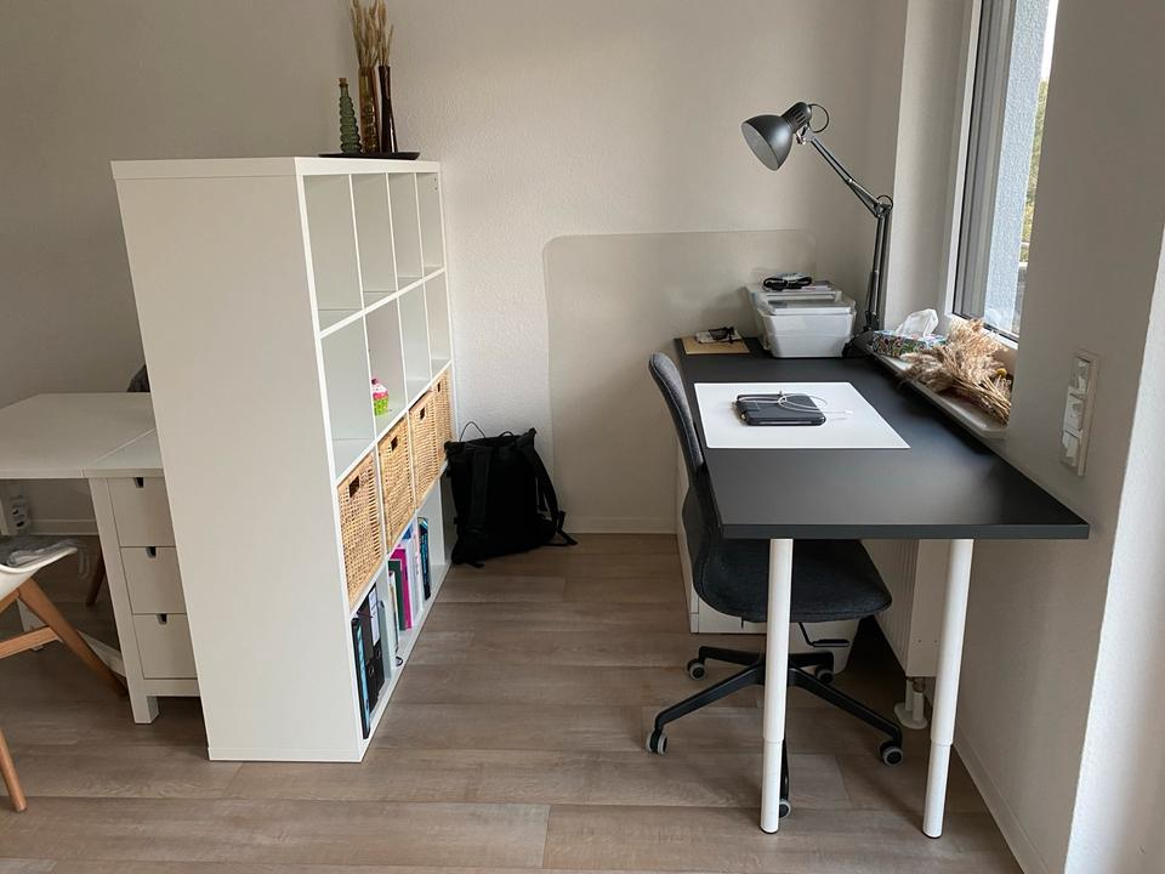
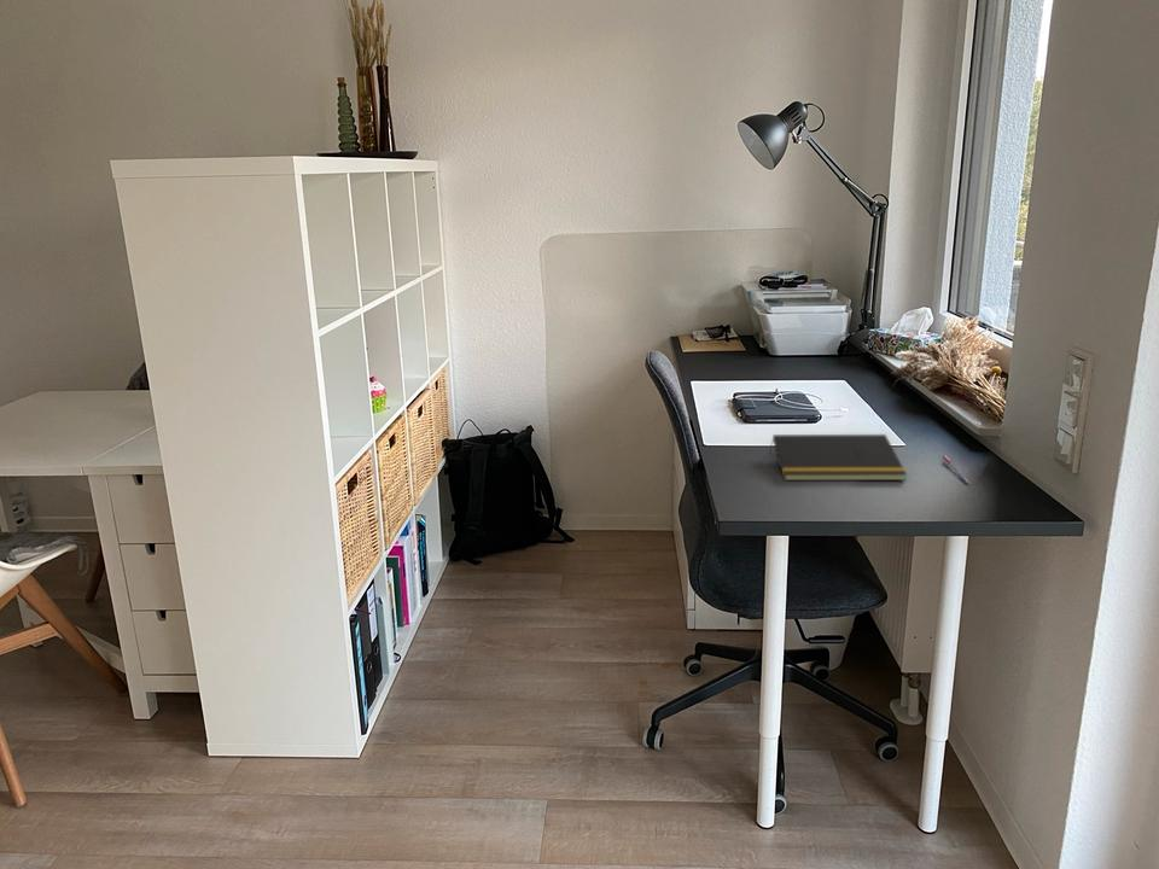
+ pen [942,454,969,484]
+ notepad [768,433,908,482]
